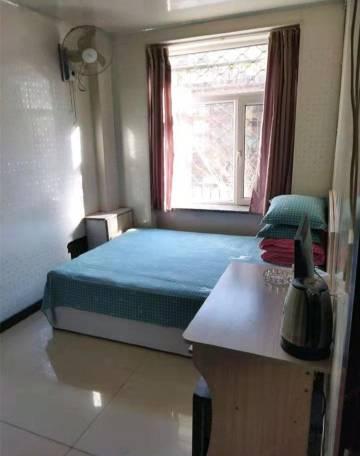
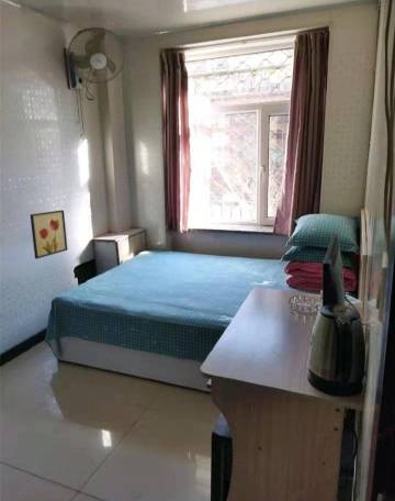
+ wall art [29,209,68,259]
